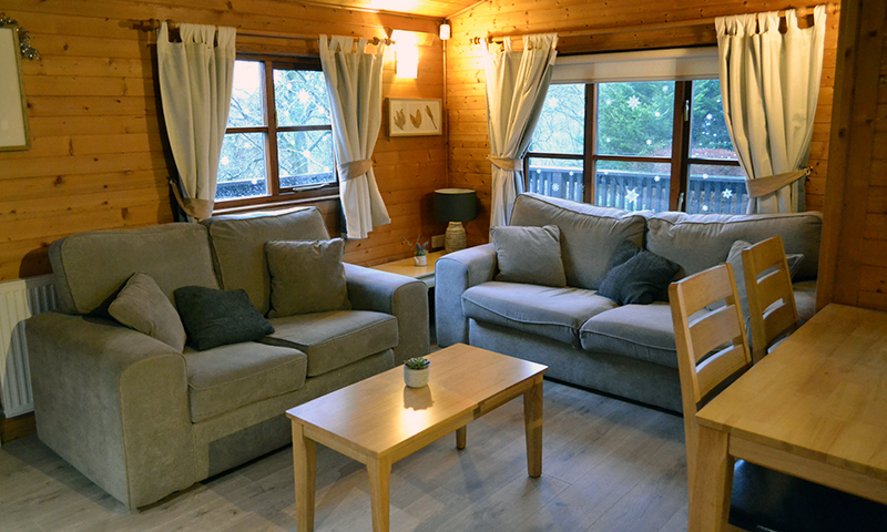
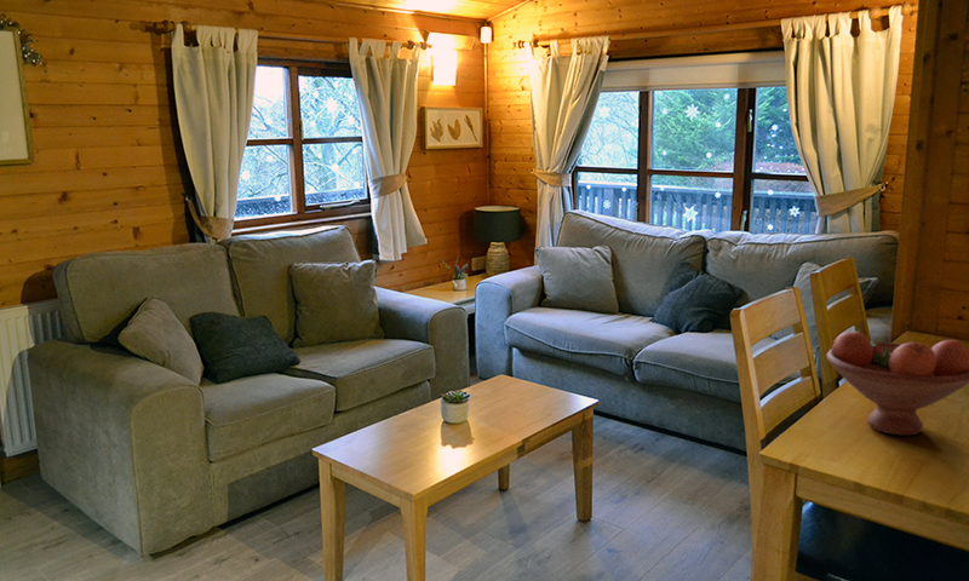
+ fruit bowl [825,330,969,436]
